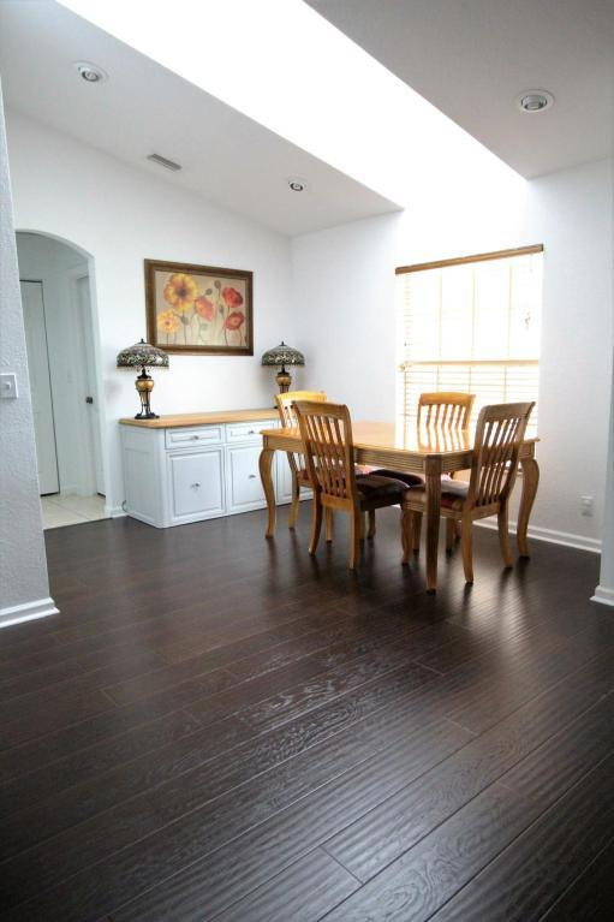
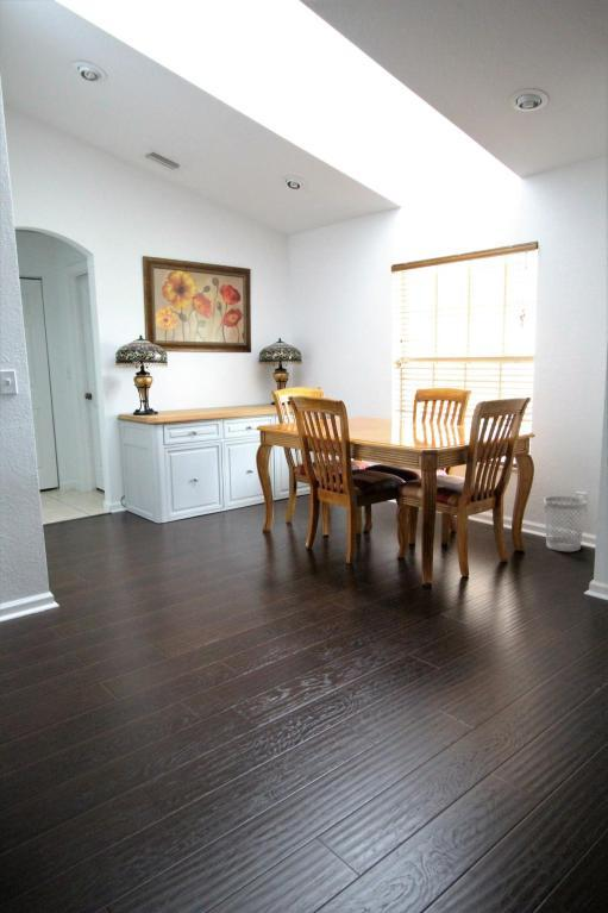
+ wastebasket [543,495,588,552]
